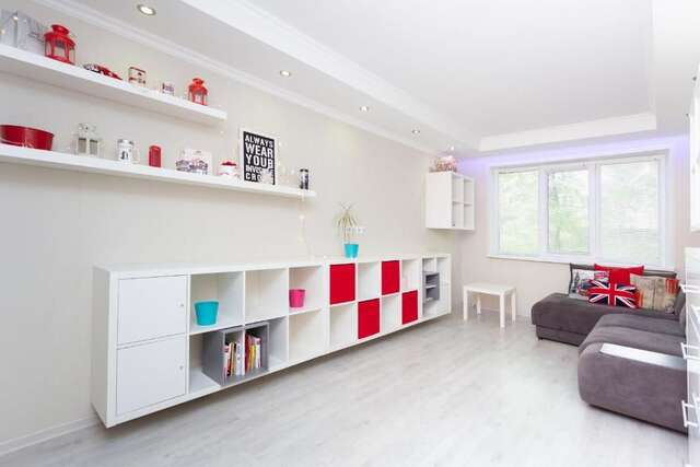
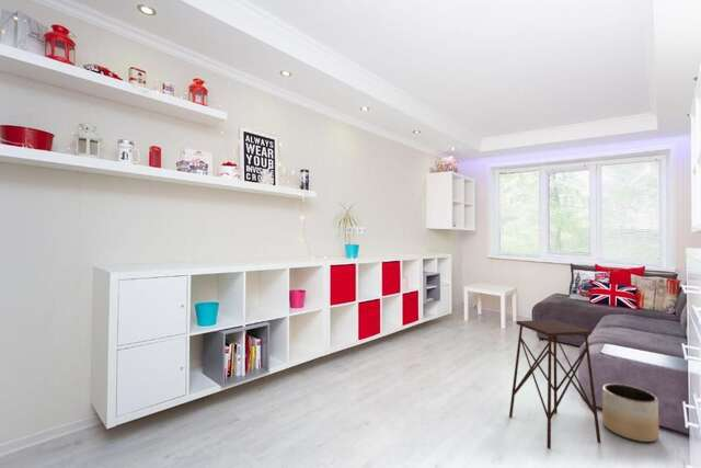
+ side table [508,319,602,449]
+ planter [601,383,660,443]
